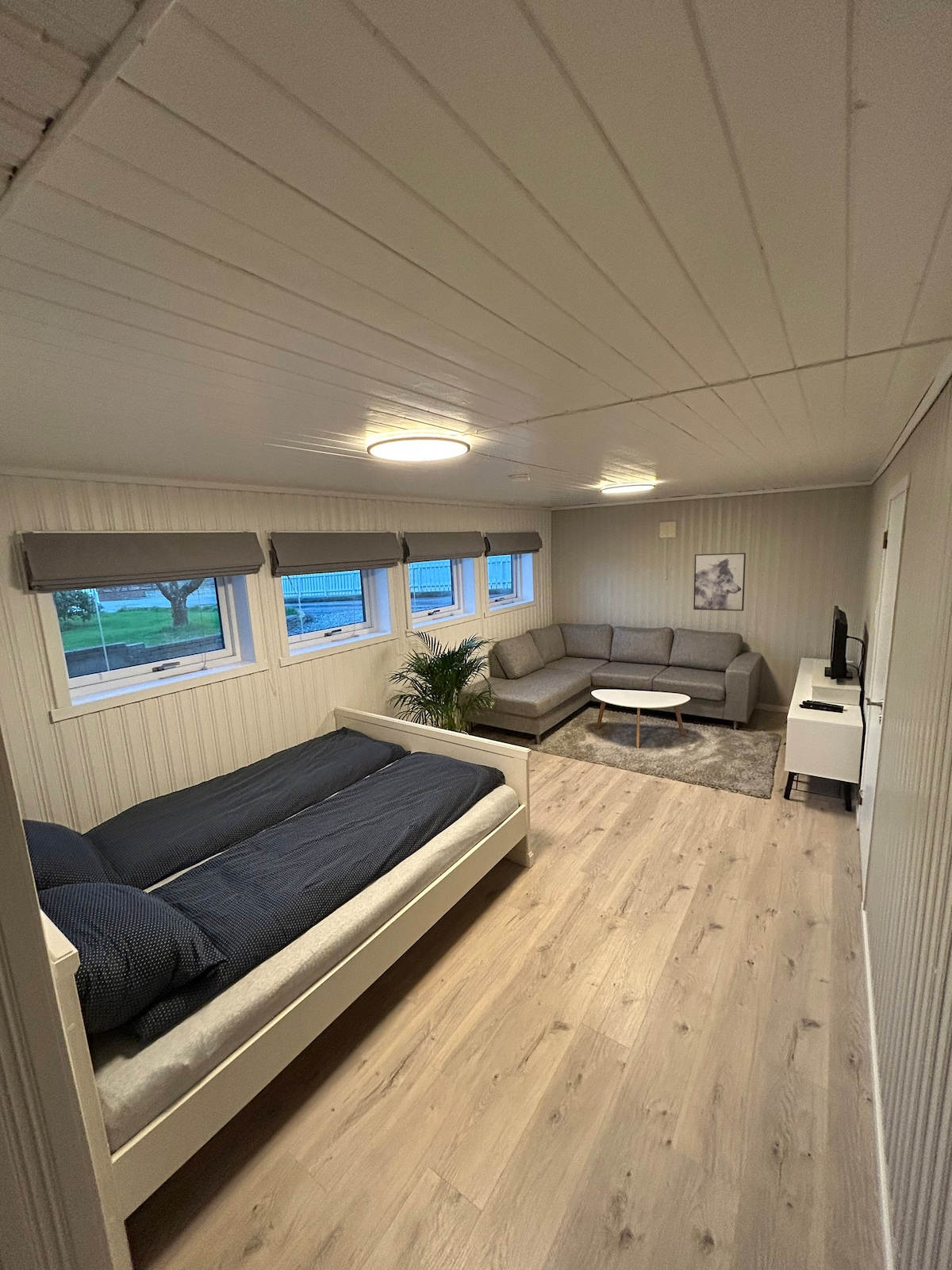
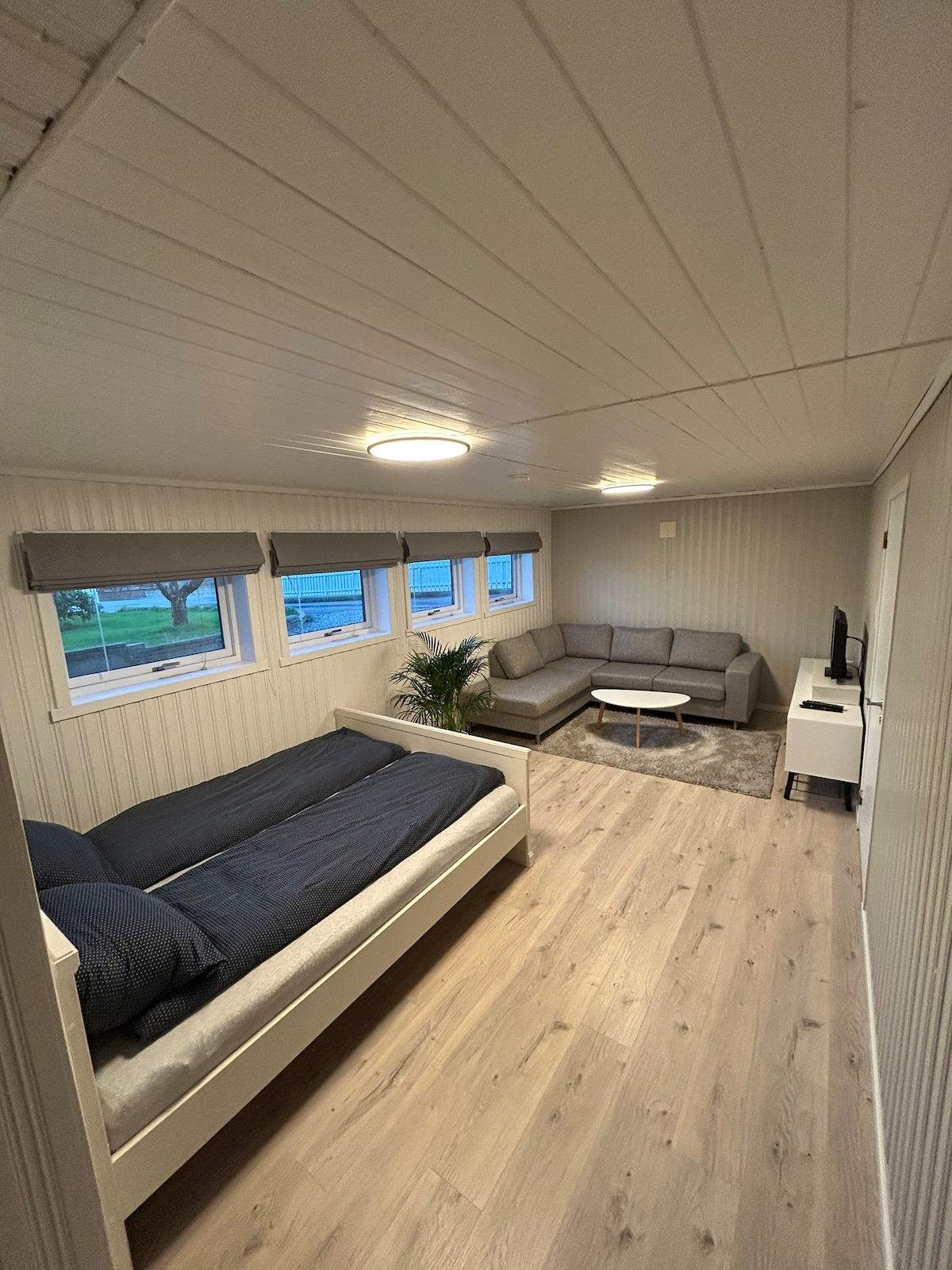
- wall art [693,552,747,612]
